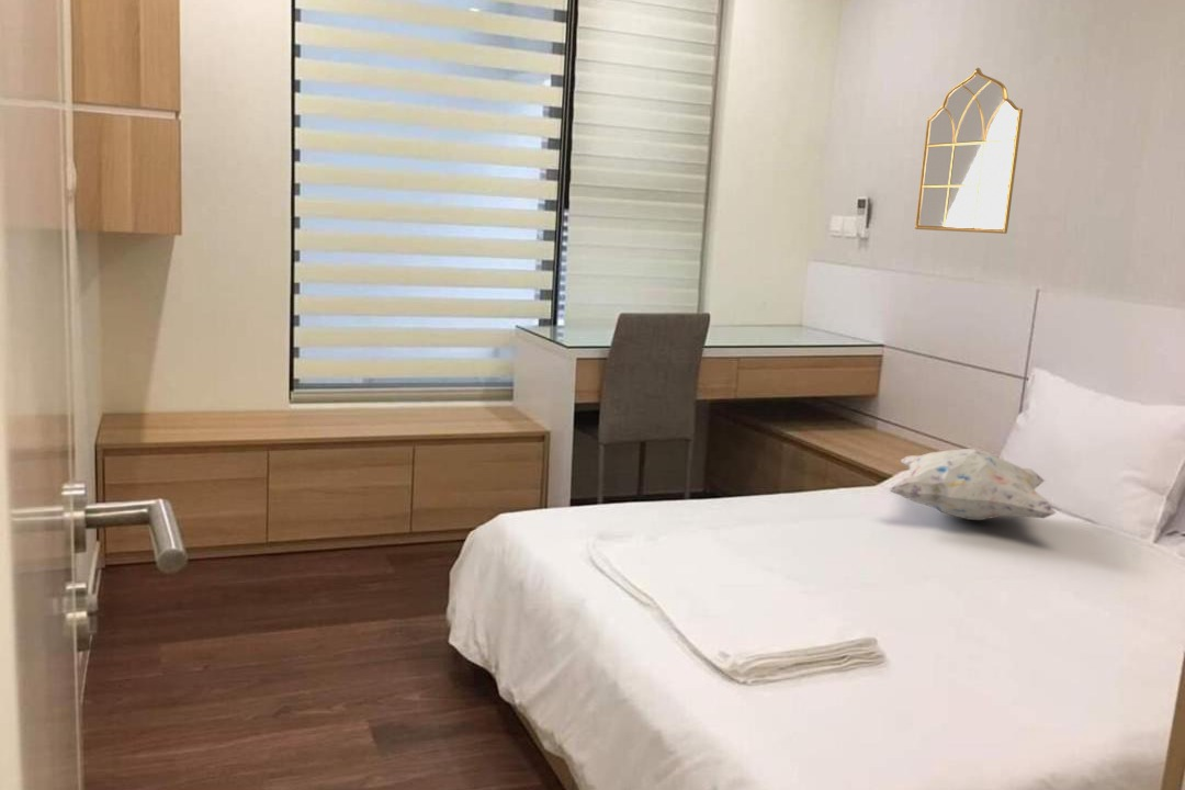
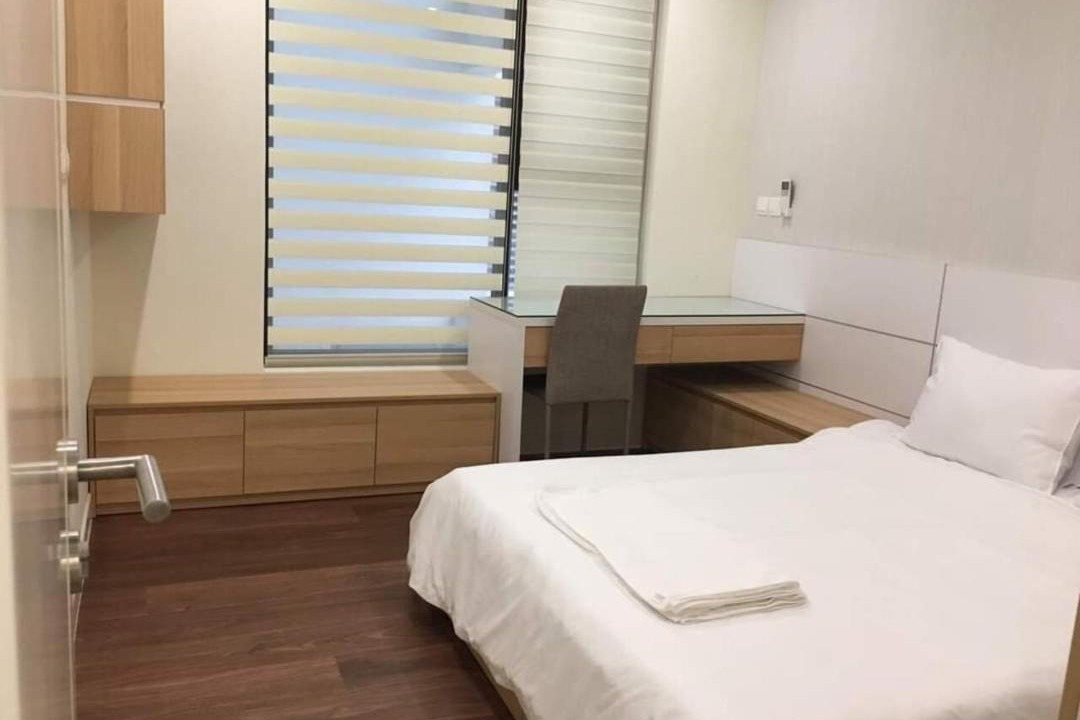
- decorative pillow [889,448,1058,521]
- mirror [914,67,1024,235]
